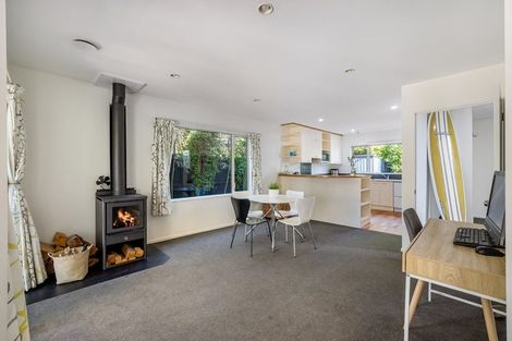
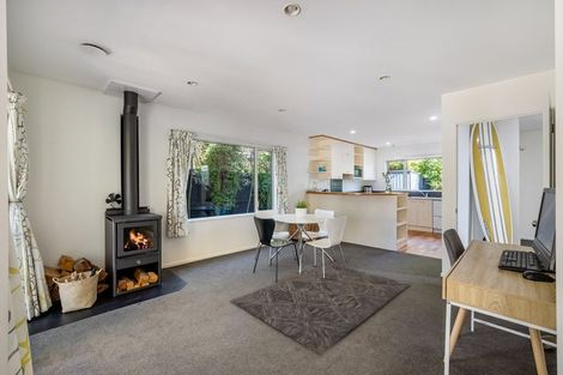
+ rug [229,262,411,356]
